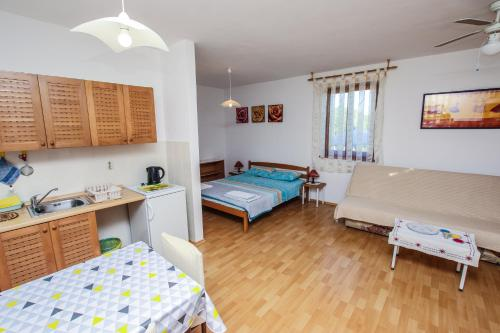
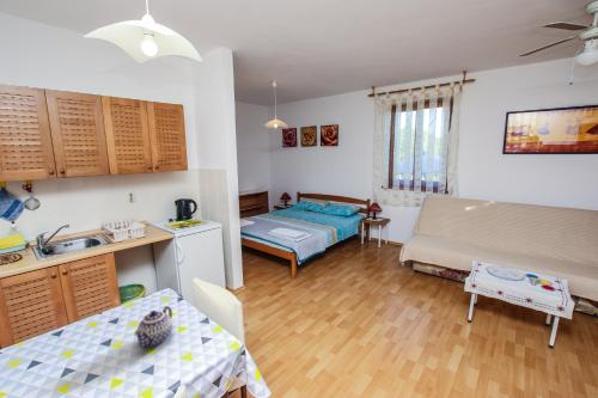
+ teapot [133,305,173,348]
